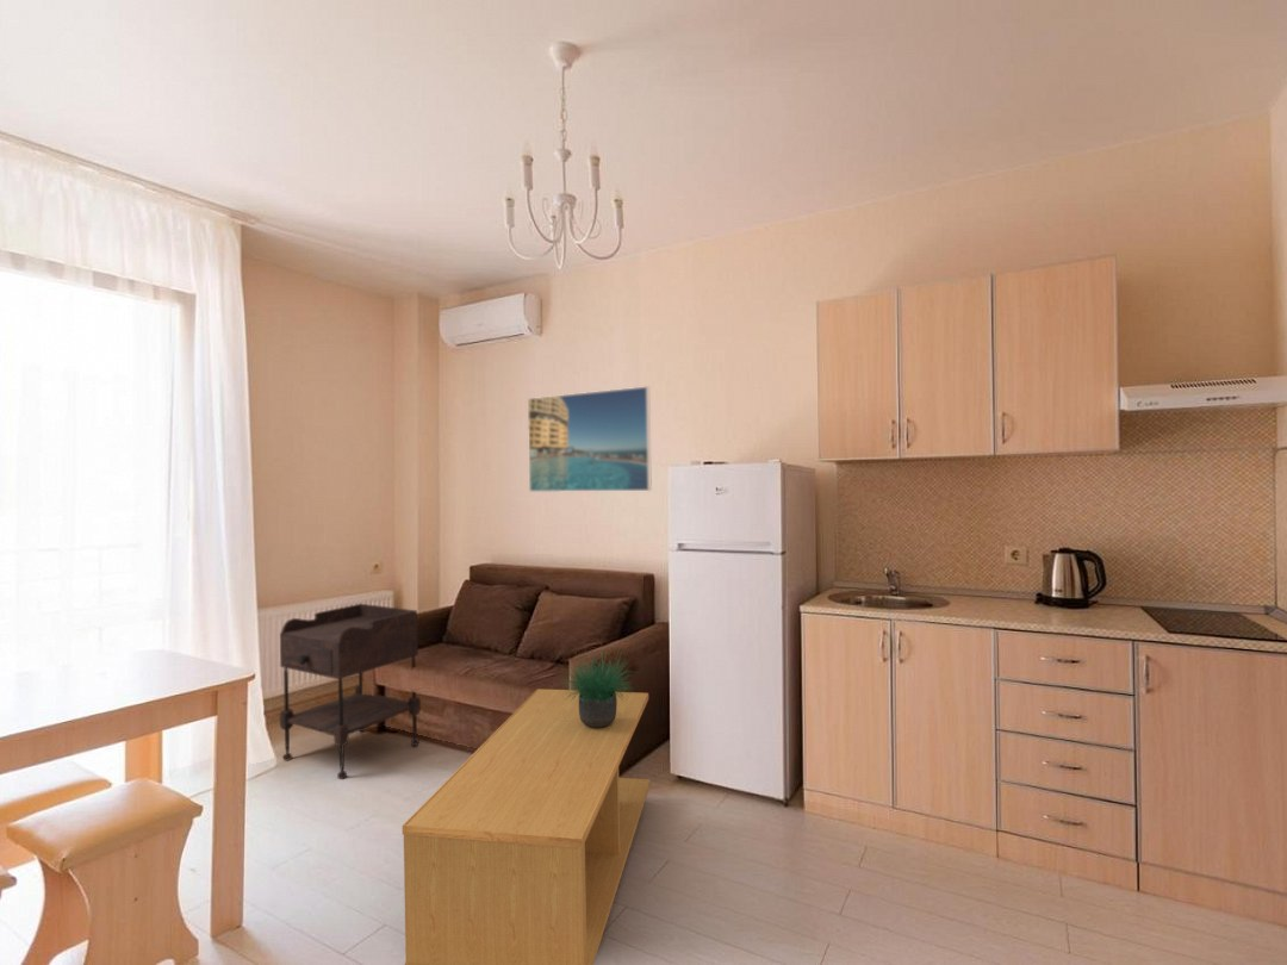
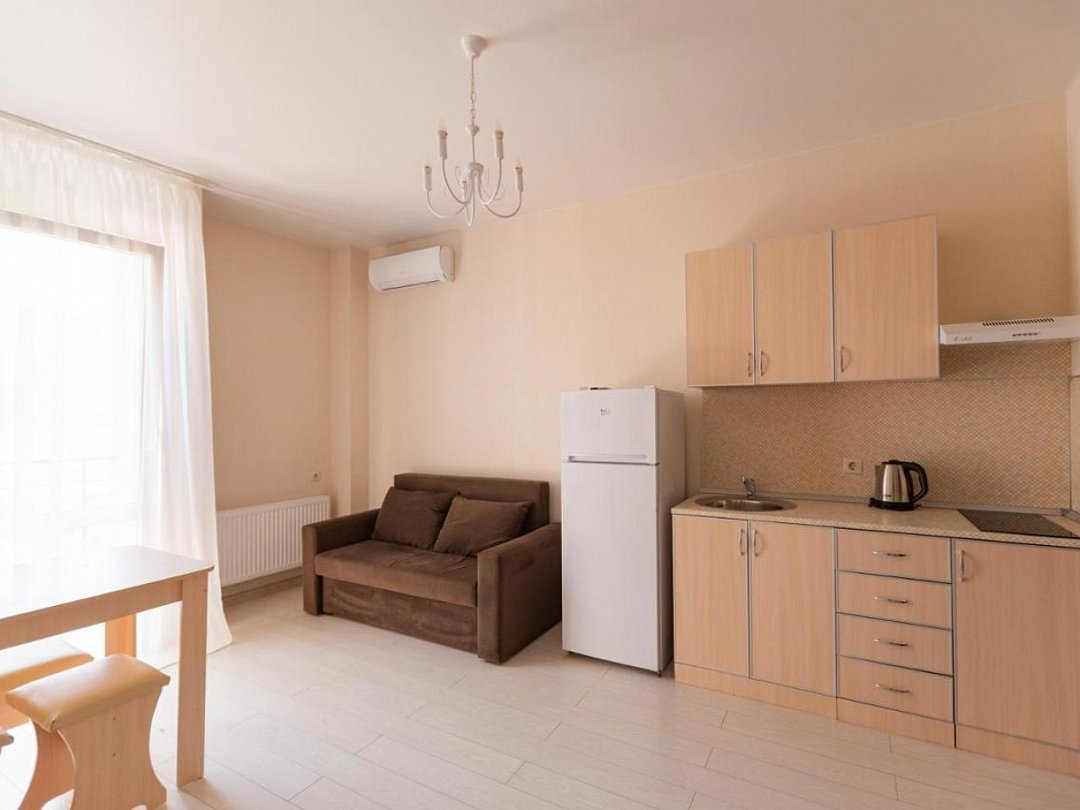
- potted plant [559,636,640,728]
- side table [279,603,422,780]
- coffee table [402,687,651,965]
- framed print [527,385,653,493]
